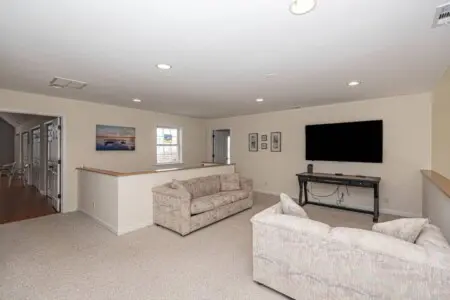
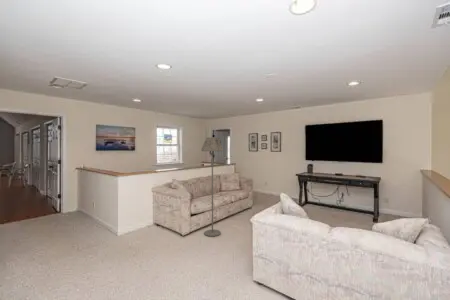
+ floor lamp [200,136,224,237]
